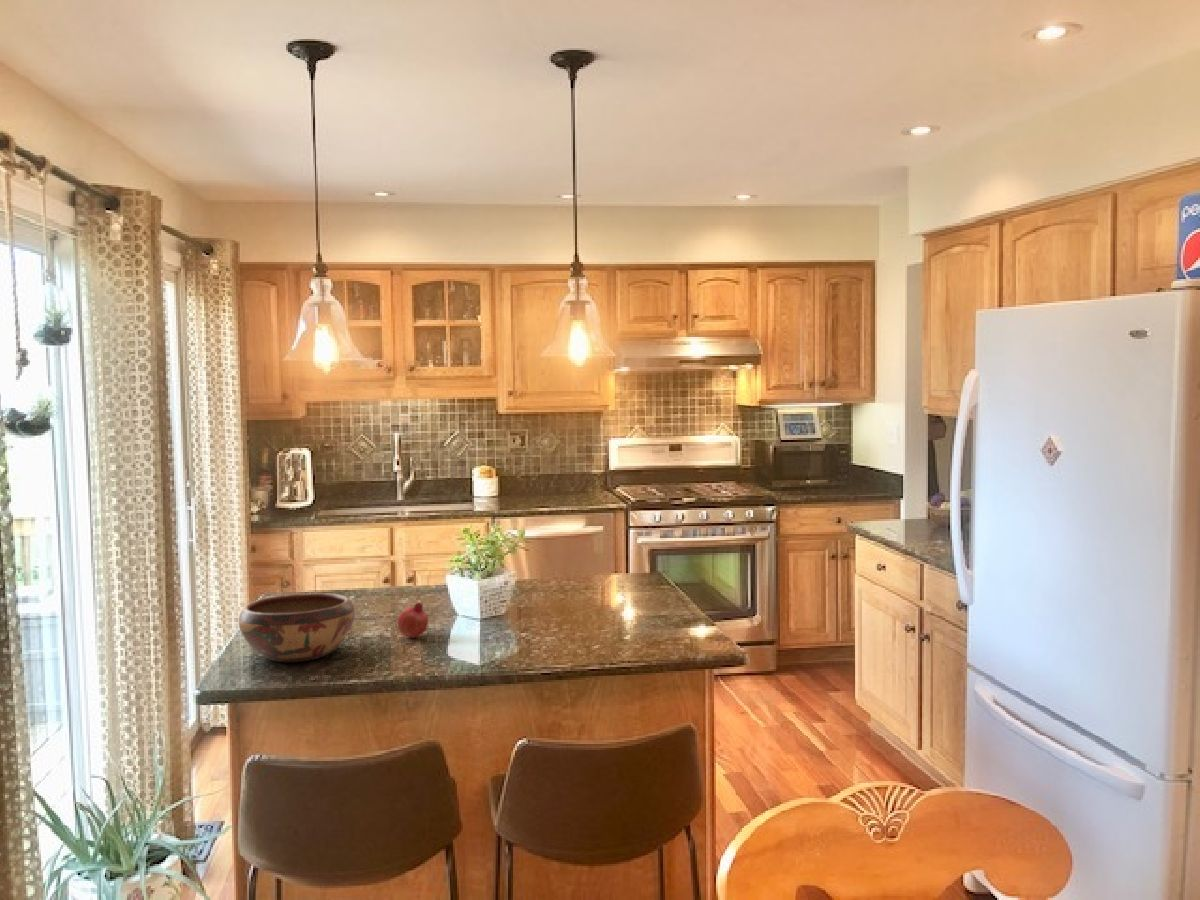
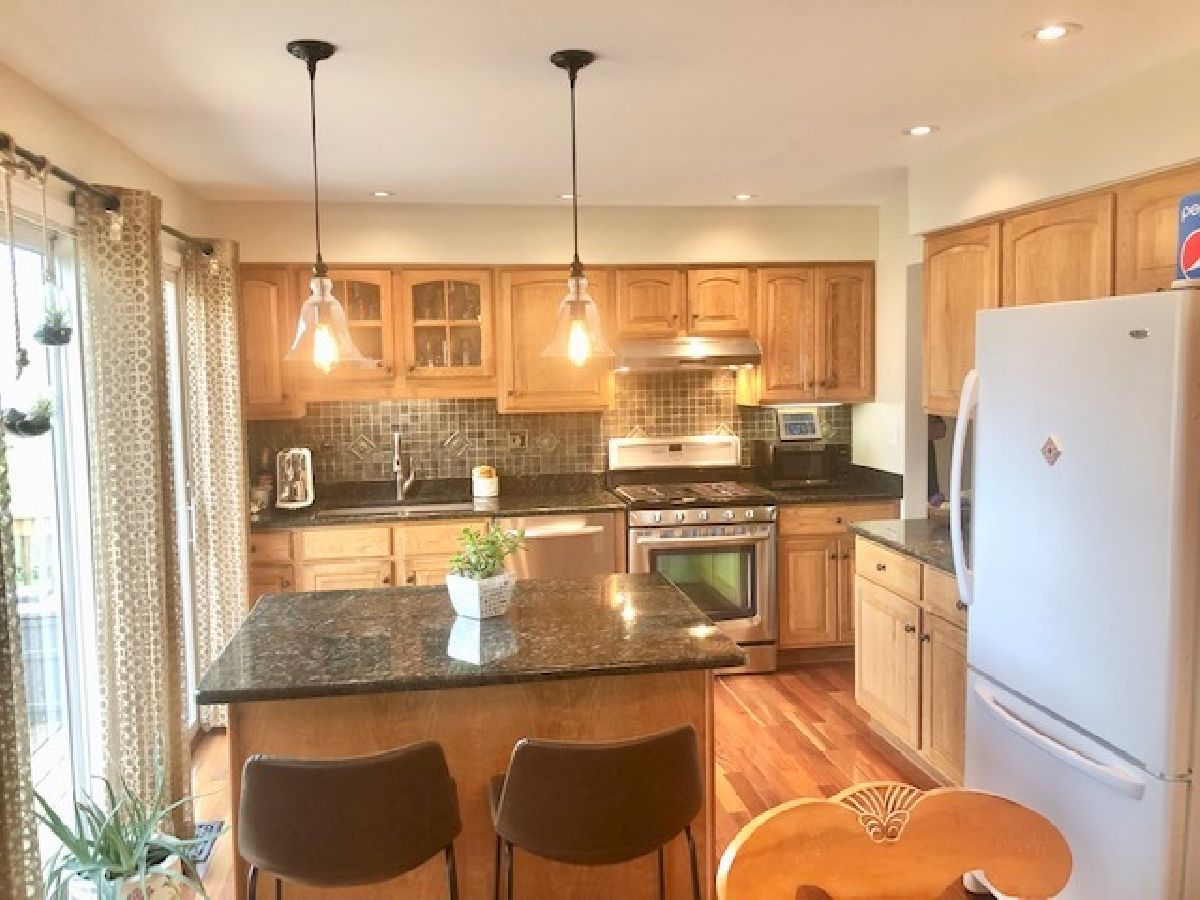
- fruit [396,602,429,638]
- decorative bowl [238,592,356,663]
